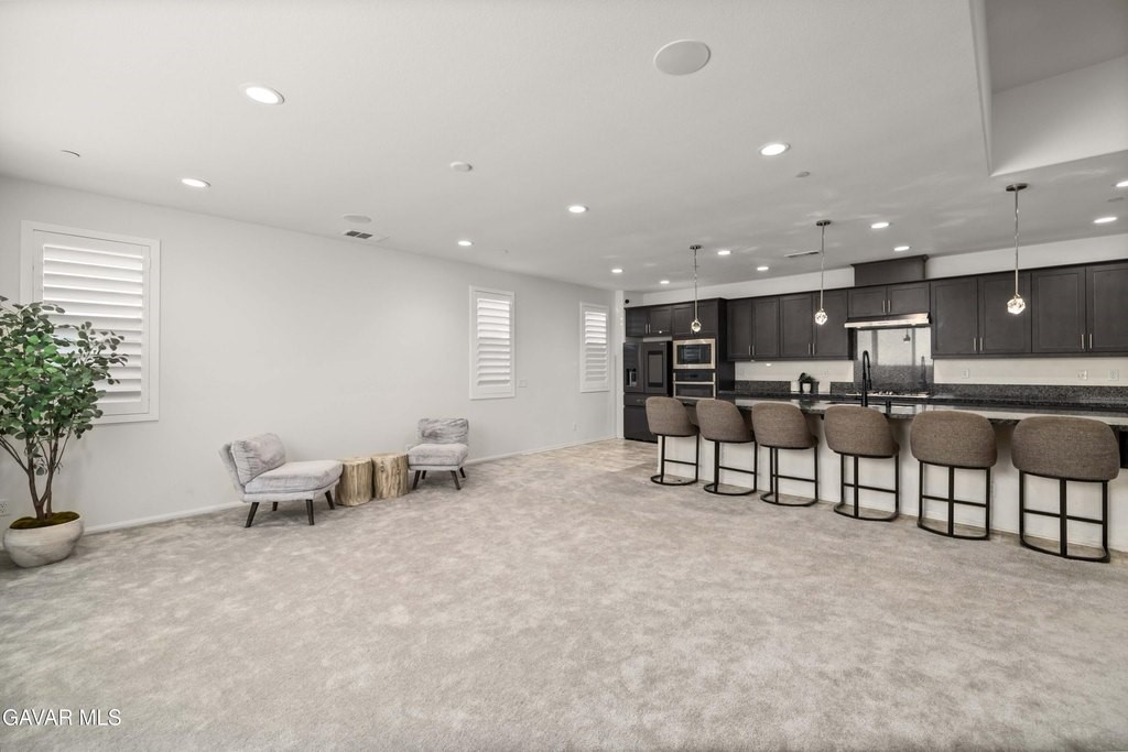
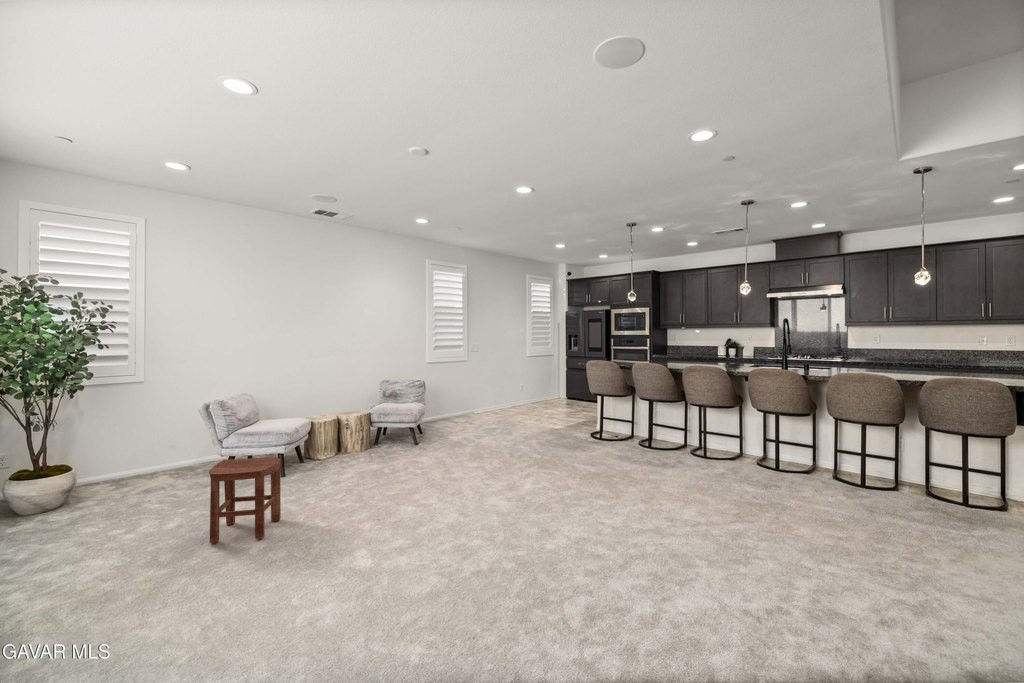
+ stool [208,457,282,545]
